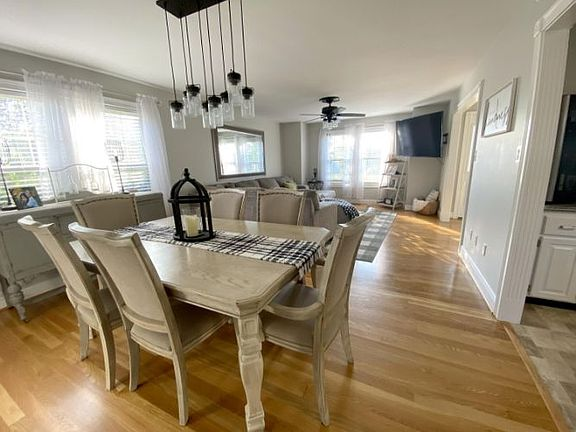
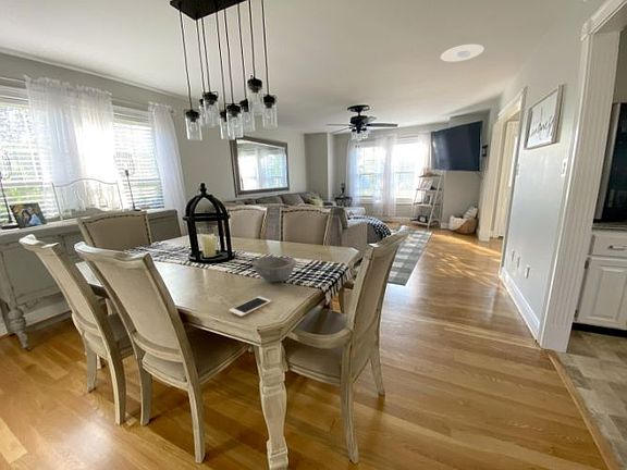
+ recessed light [440,44,485,63]
+ bowl [251,256,297,283]
+ cell phone [228,296,272,318]
